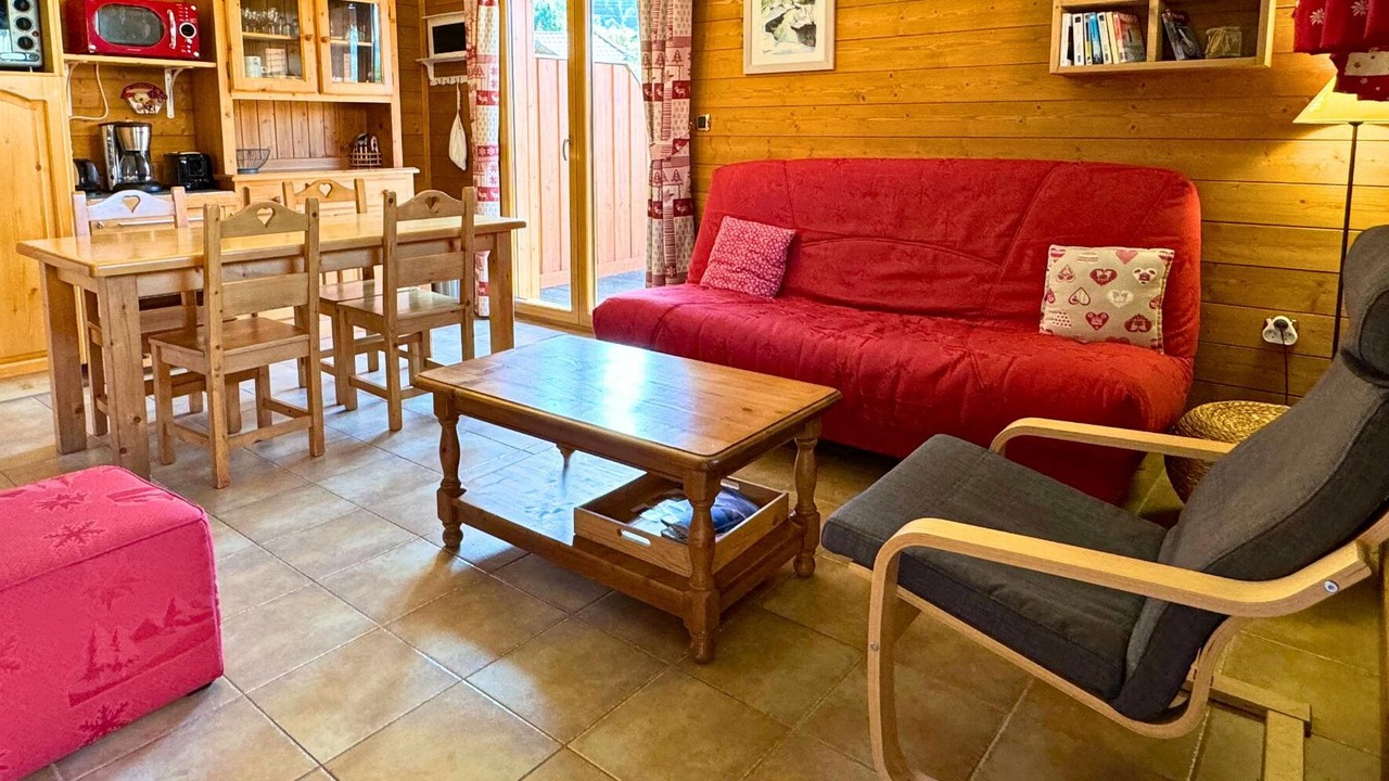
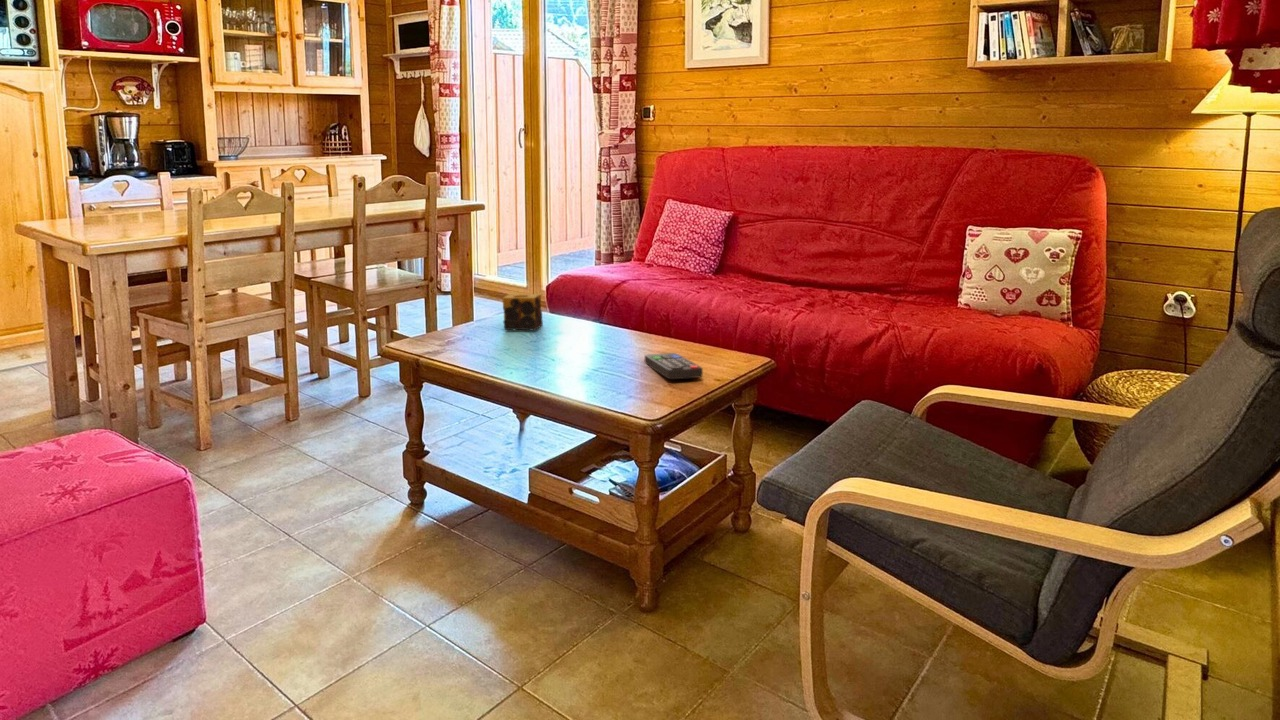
+ candle [502,293,544,331]
+ remote control [644,352,704,380]
